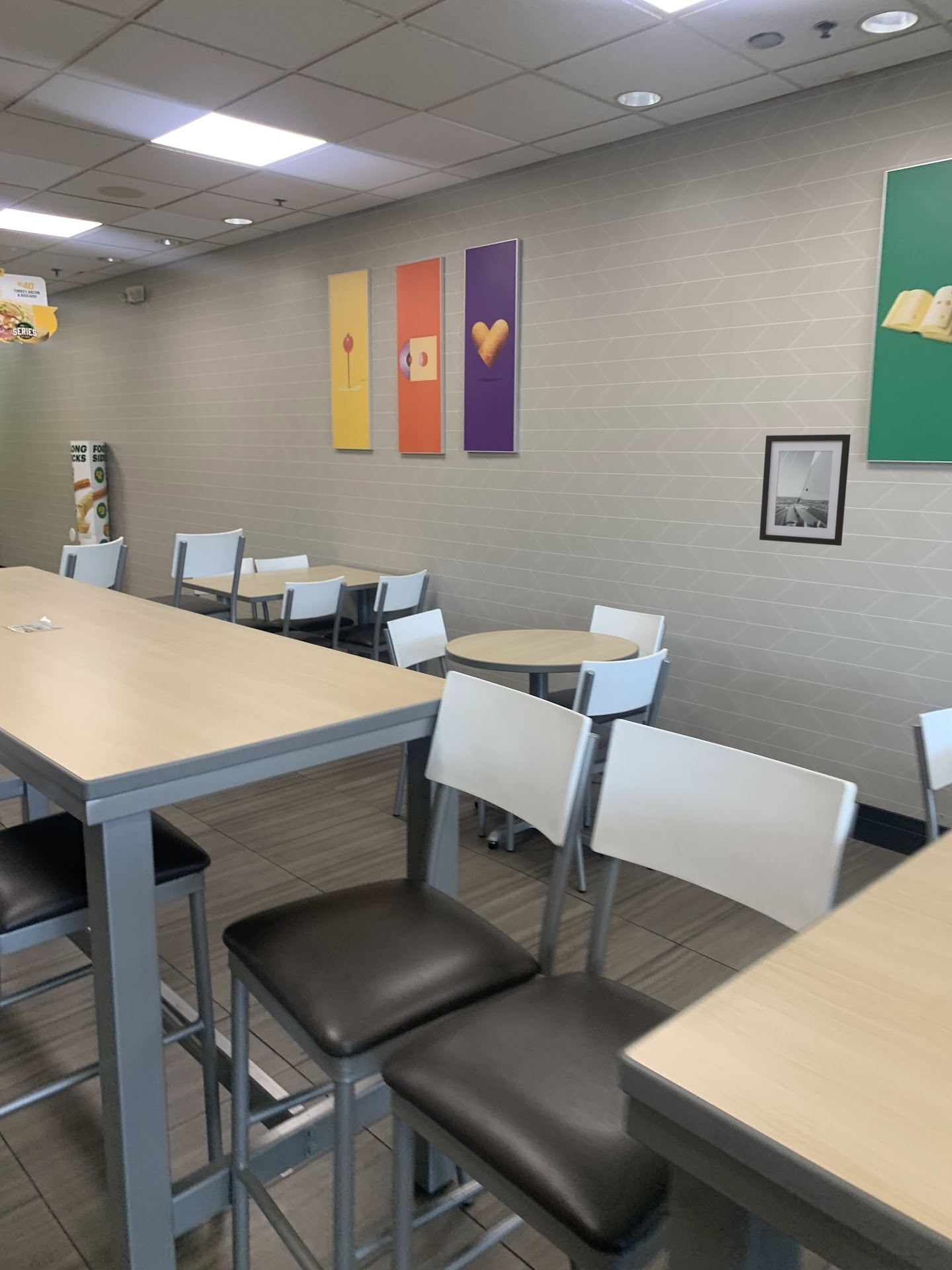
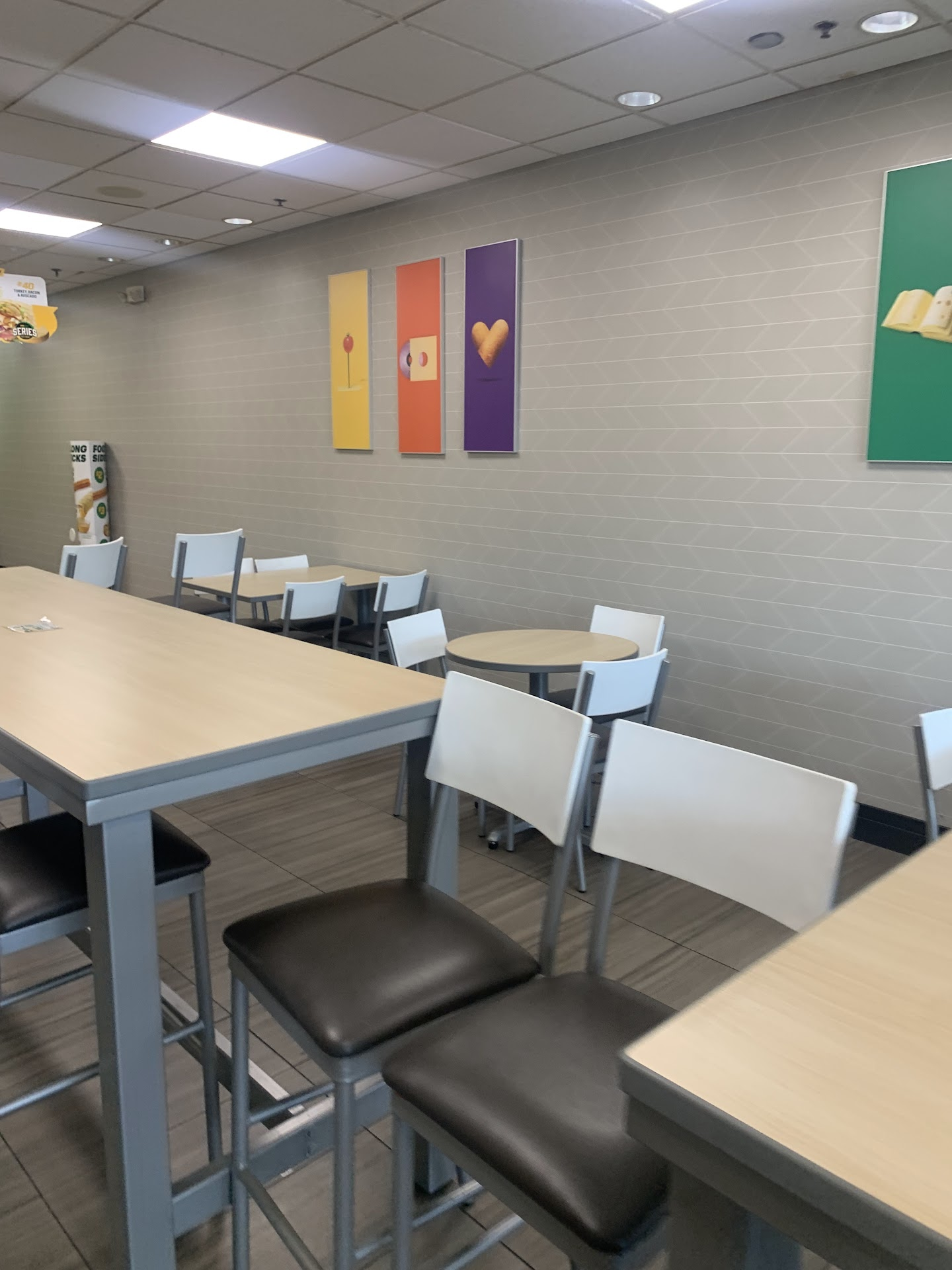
- wall art [759,434,851,546]
